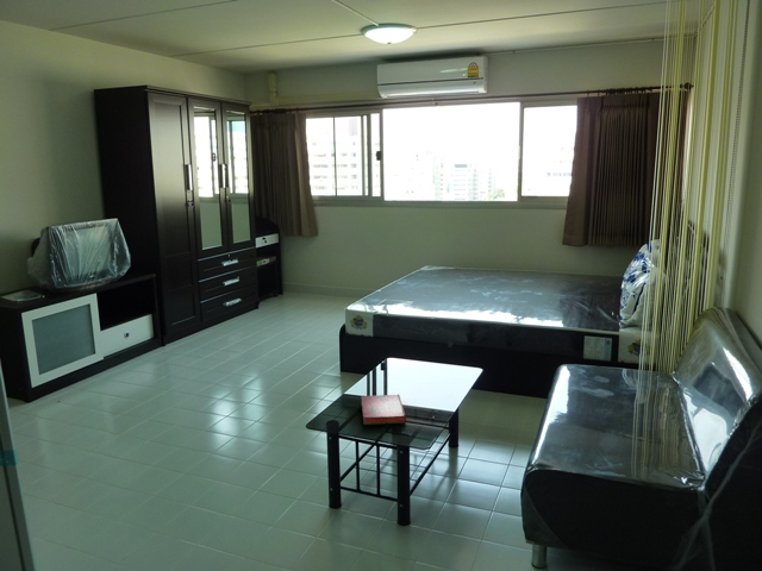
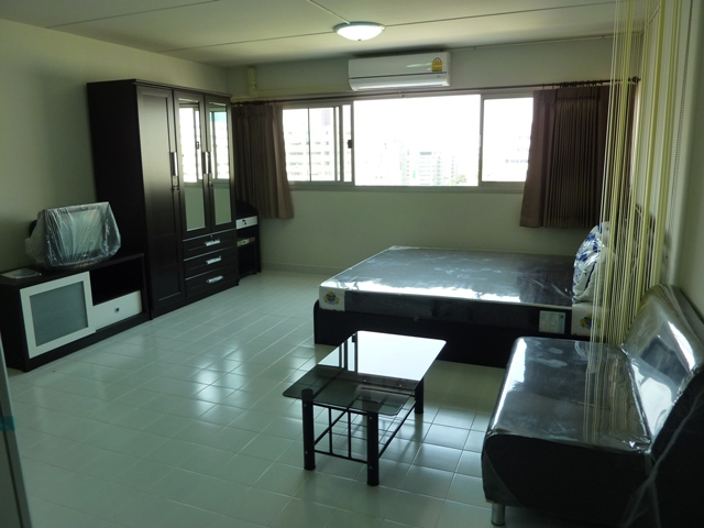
- hardback book [361,394,407,426]
